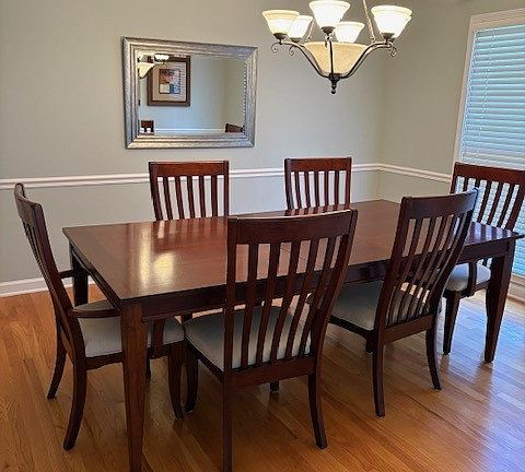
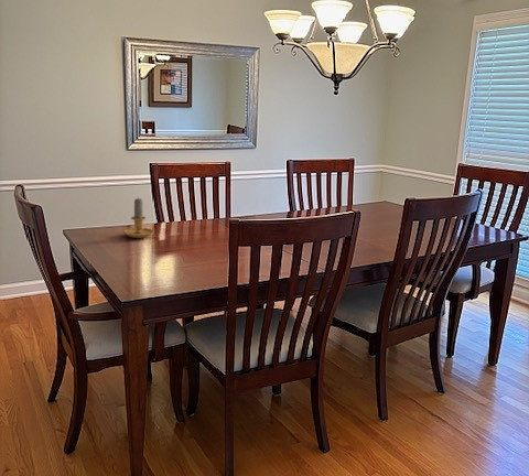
+ candle [122,196,155,239]
